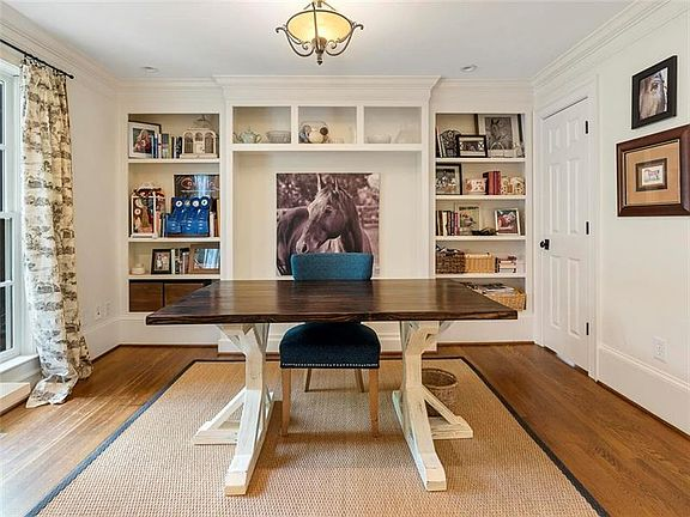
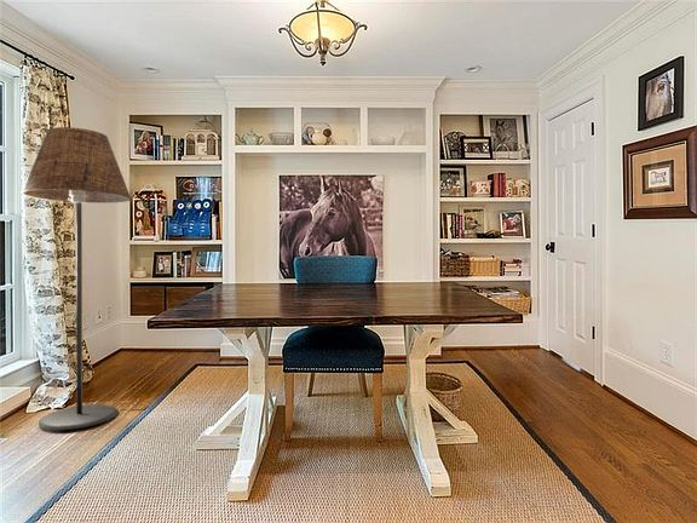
+ floor lamp [19,126,132,431]
